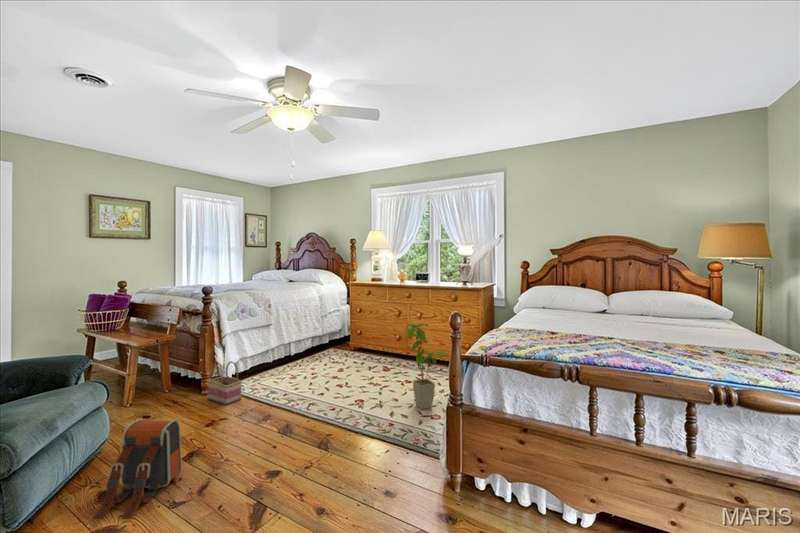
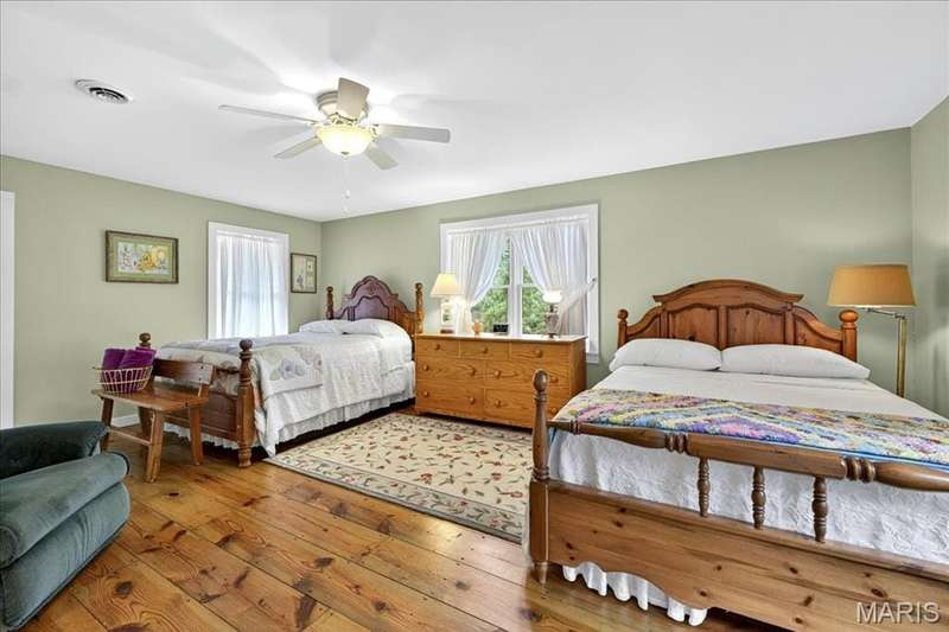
- basket [206,360,243,406]
- backpack [91,418,183,520]
- house plant [405,322,449,410]
